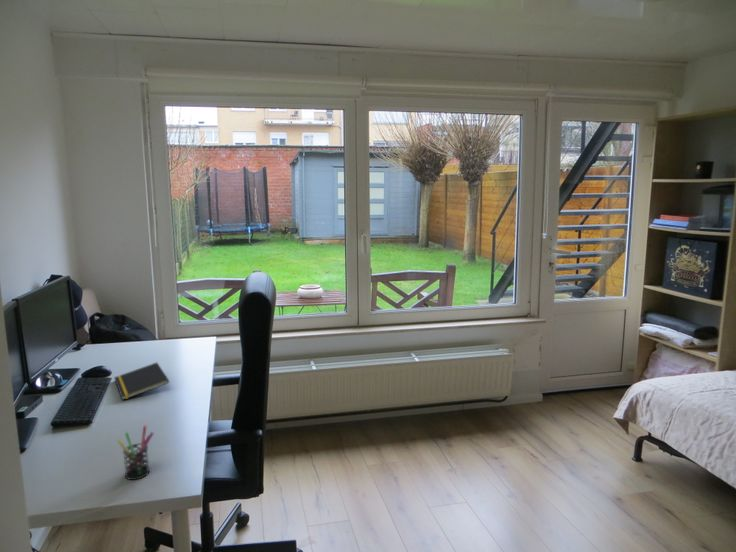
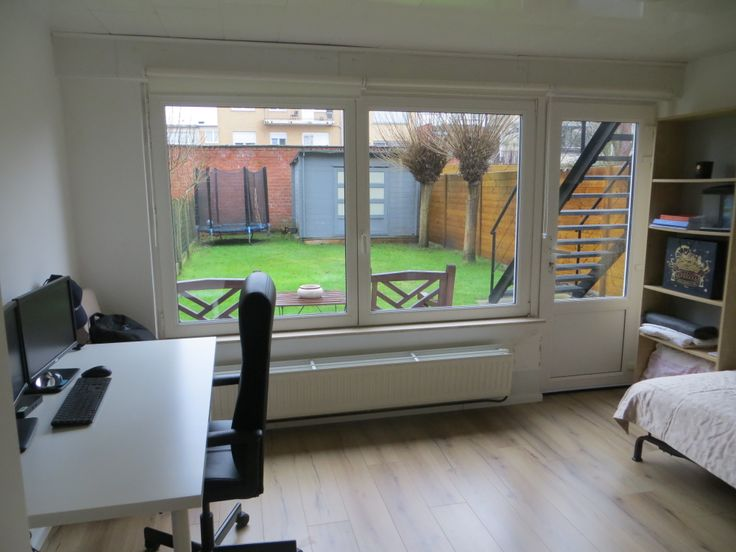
- notepad [113,361,170,401]
- pen holder [116,425,154,481]
